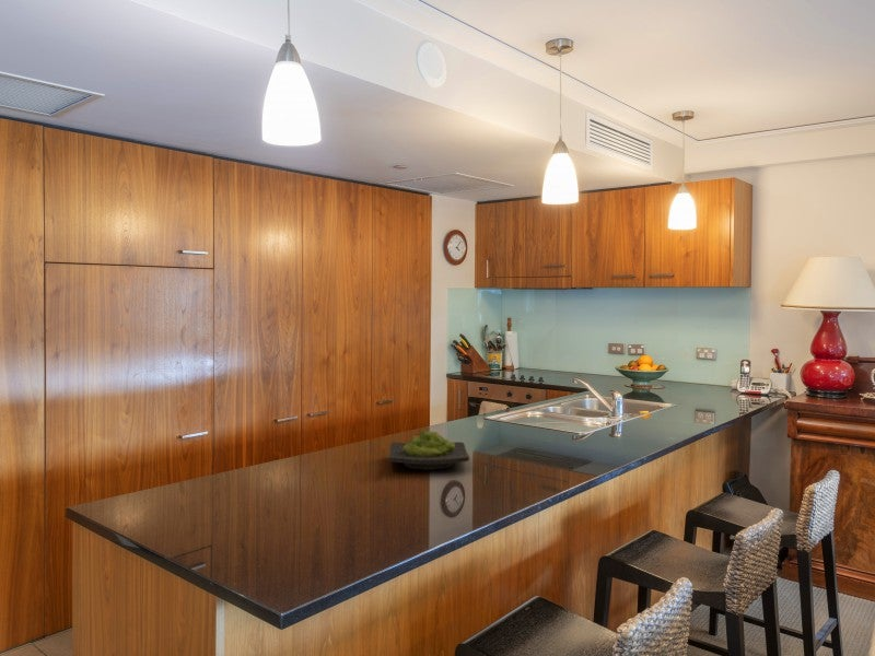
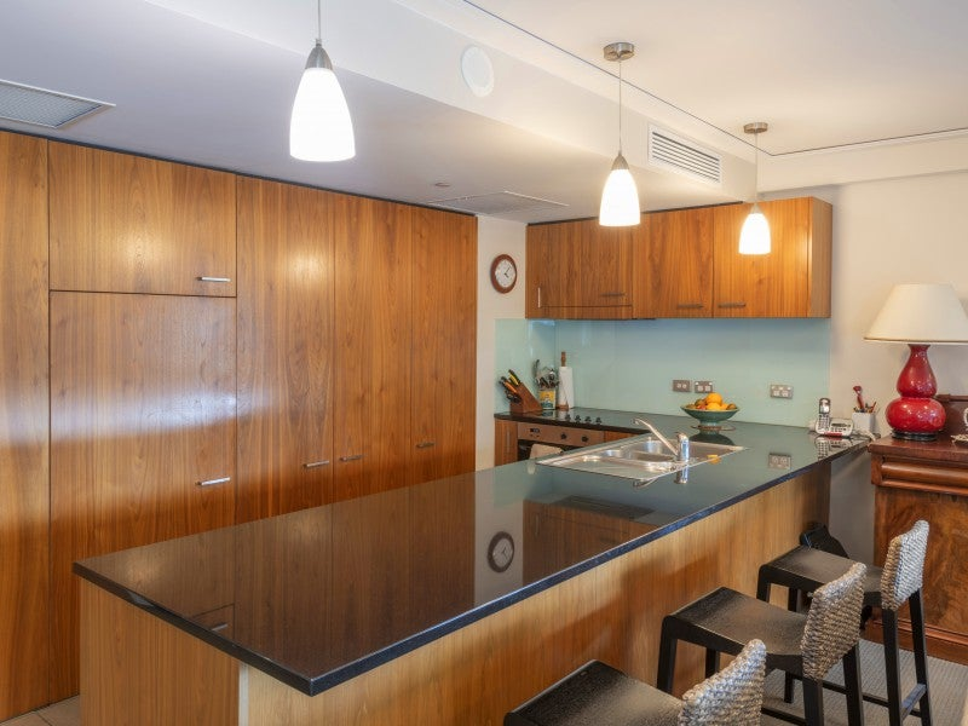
- wasabi [387,427,470,471]
